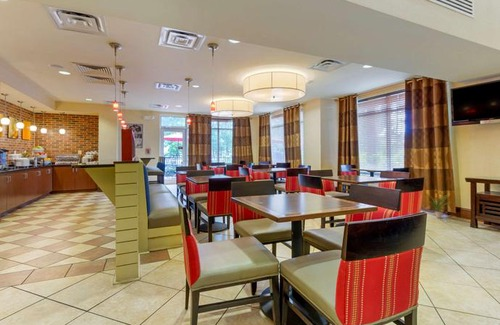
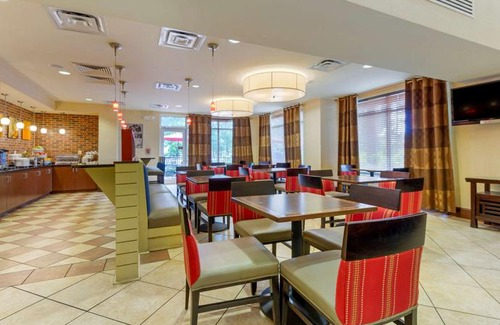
- potted plant [426,194,451,219]
